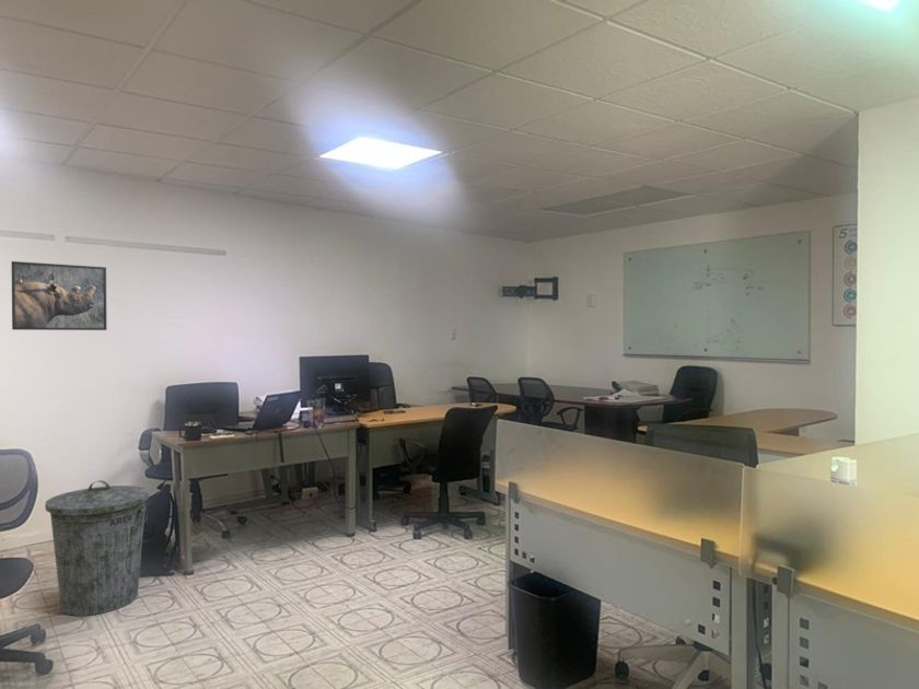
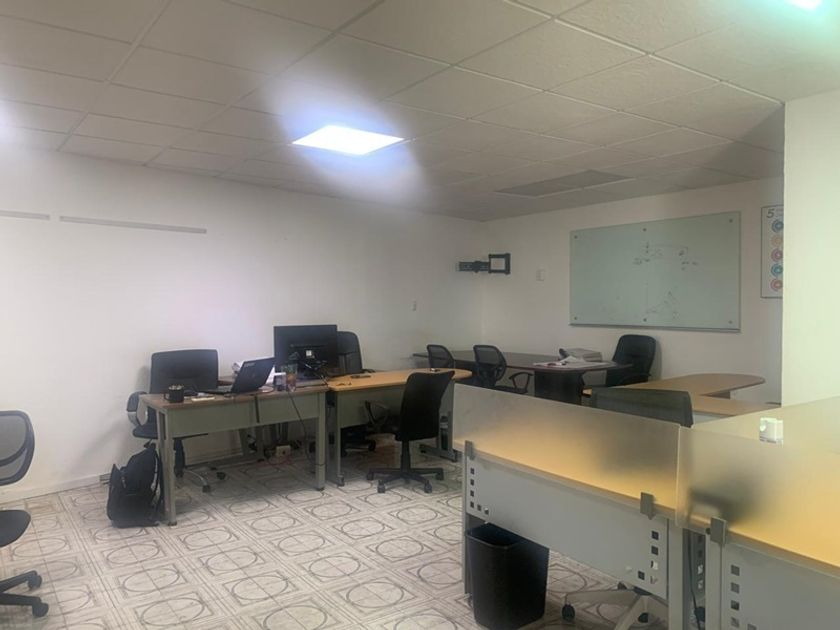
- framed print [11,260,108,331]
- trash can [44,479,150,617]
